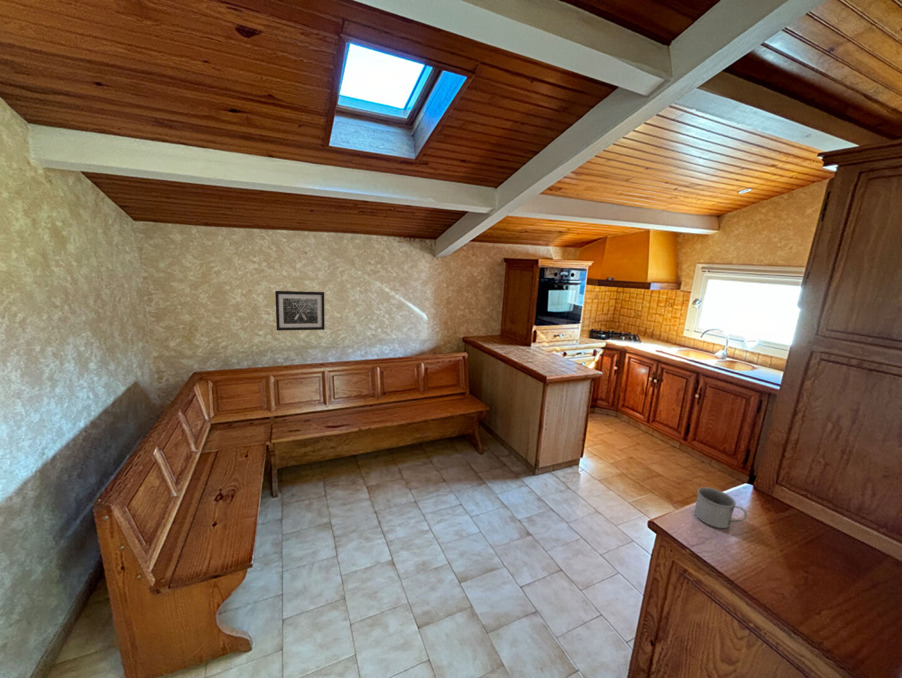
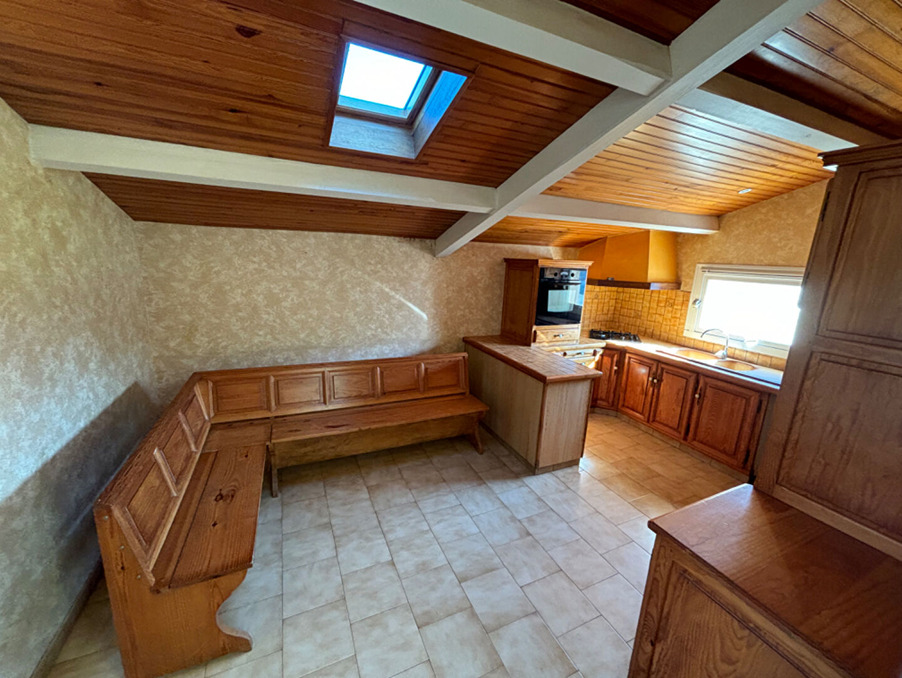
- wall art [274,290,326,332]
- mug [694,486,748,529]
